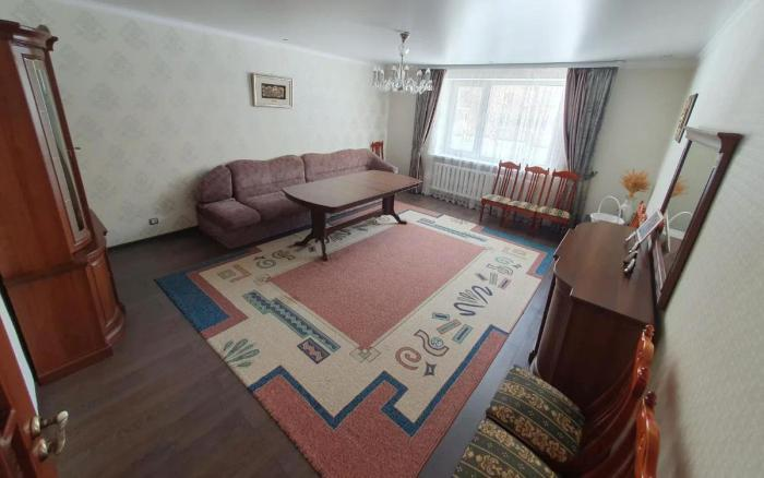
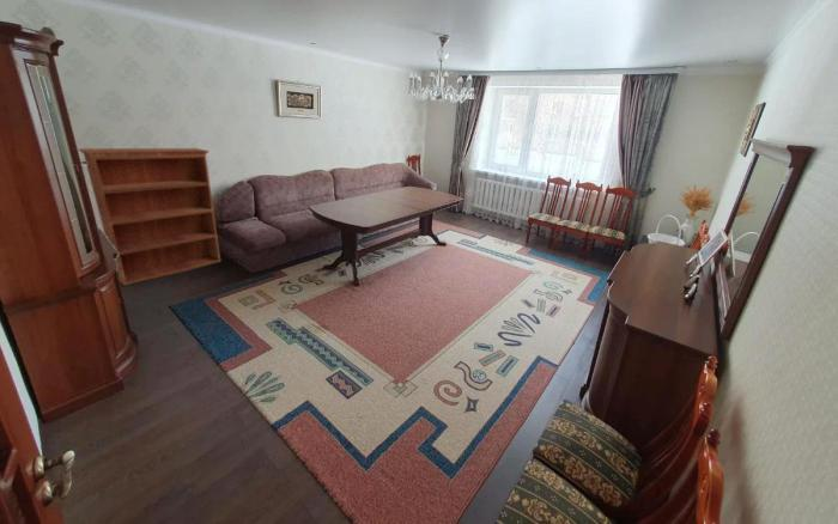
+ bookcase [78,147,221,286]
